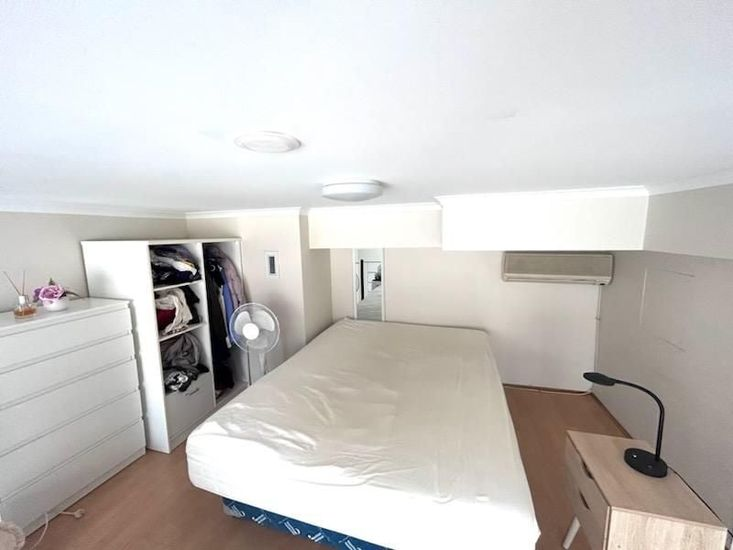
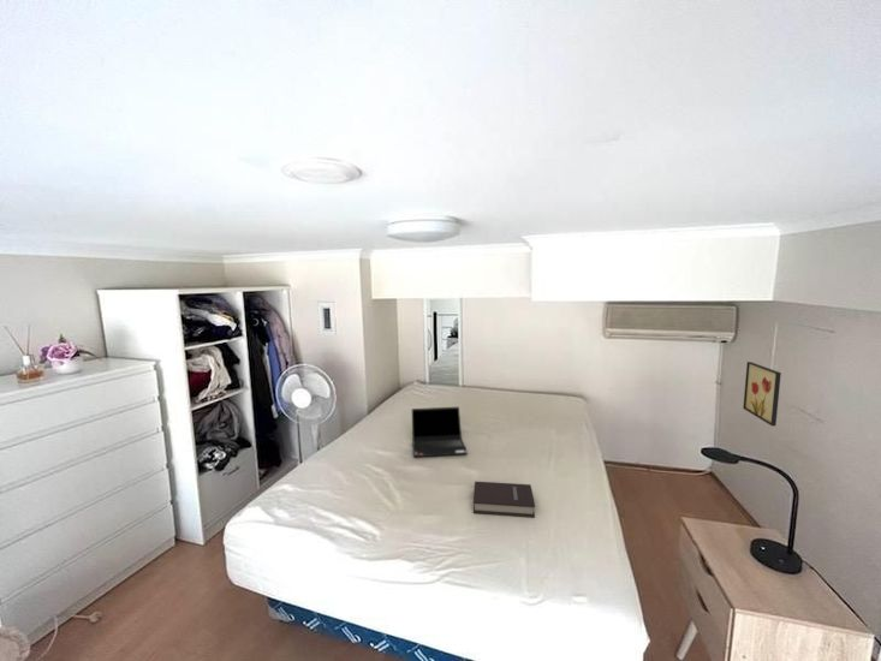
+ book [472,481,536,519]
+ wall art [742,361,782,427]
+ laptop computer [411,406,469,458]
